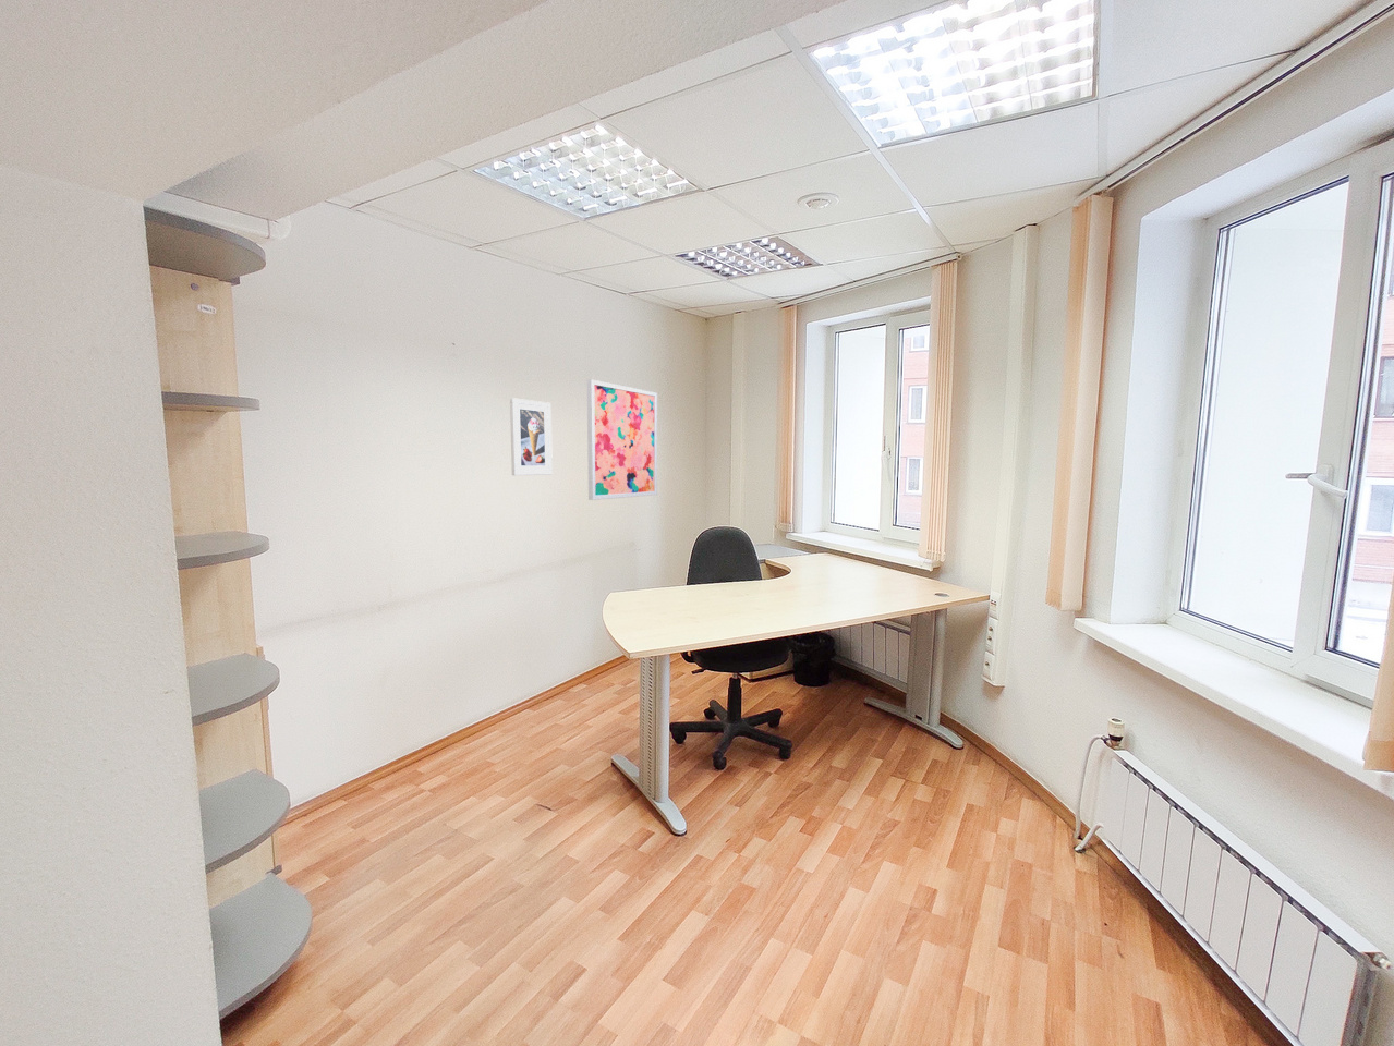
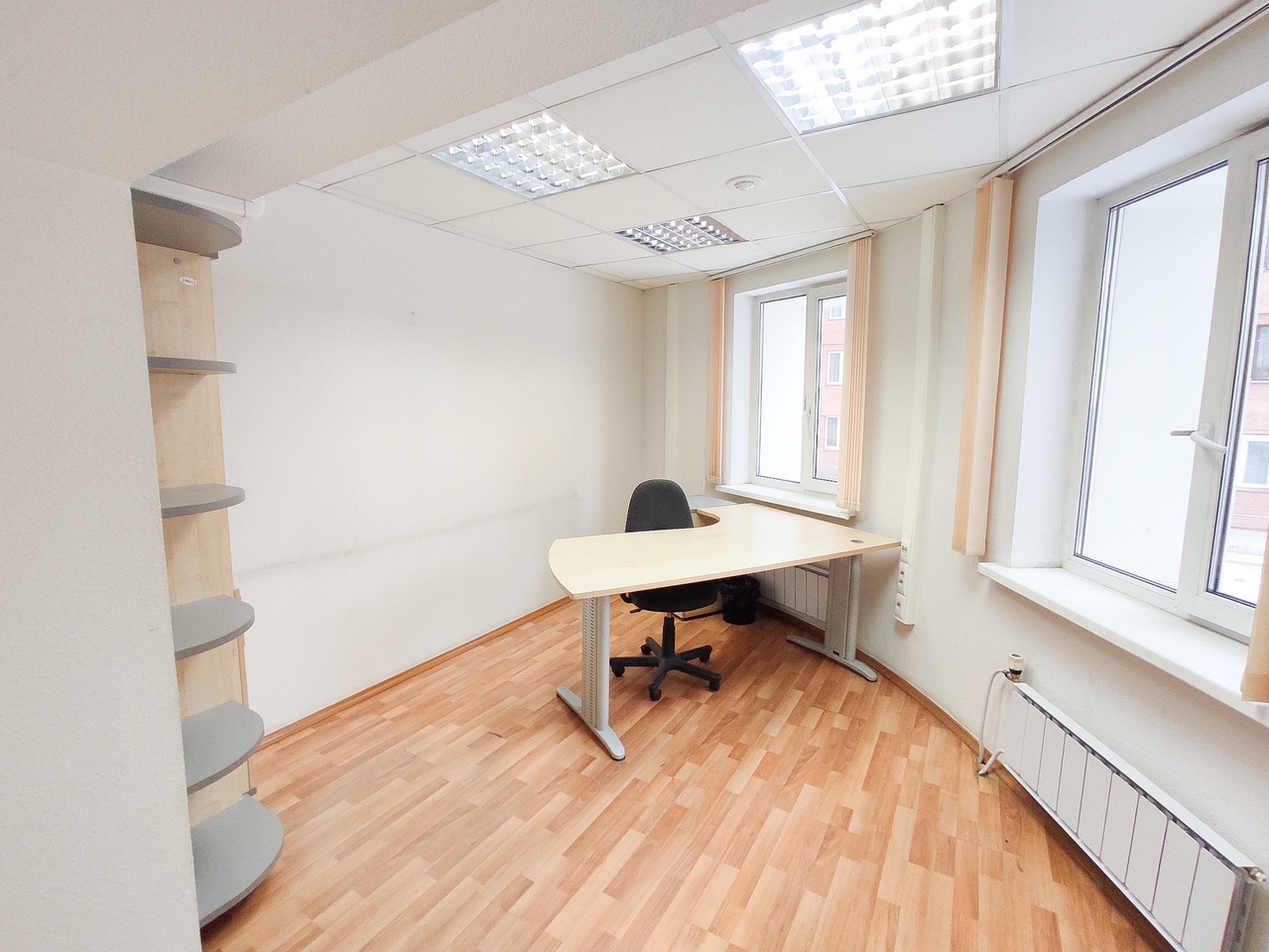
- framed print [509,397,554,476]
- wall art [587,378,658,501]
